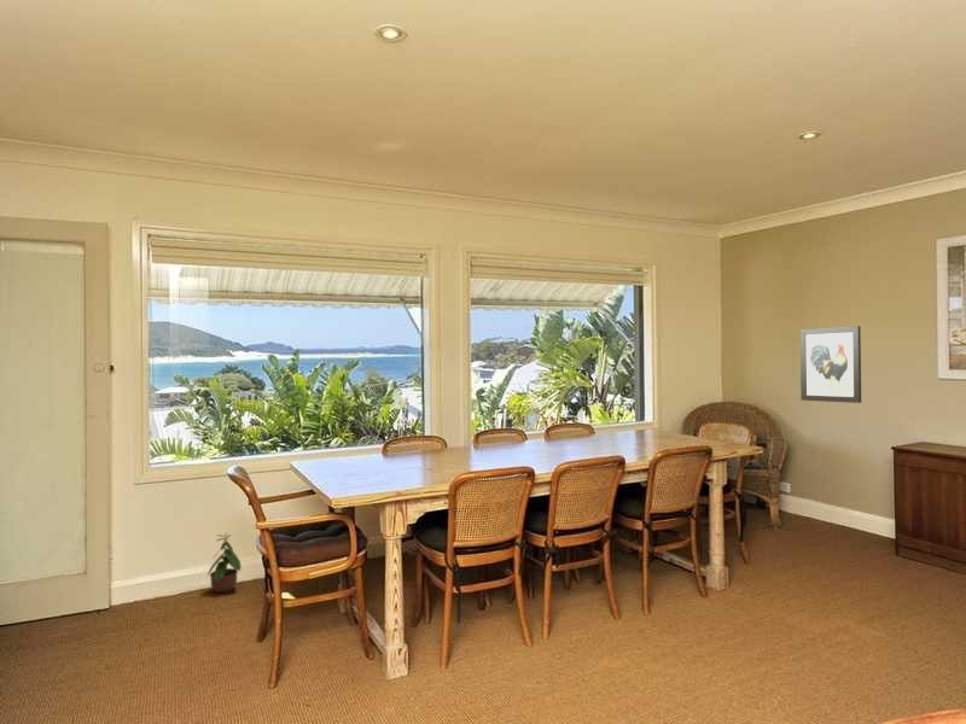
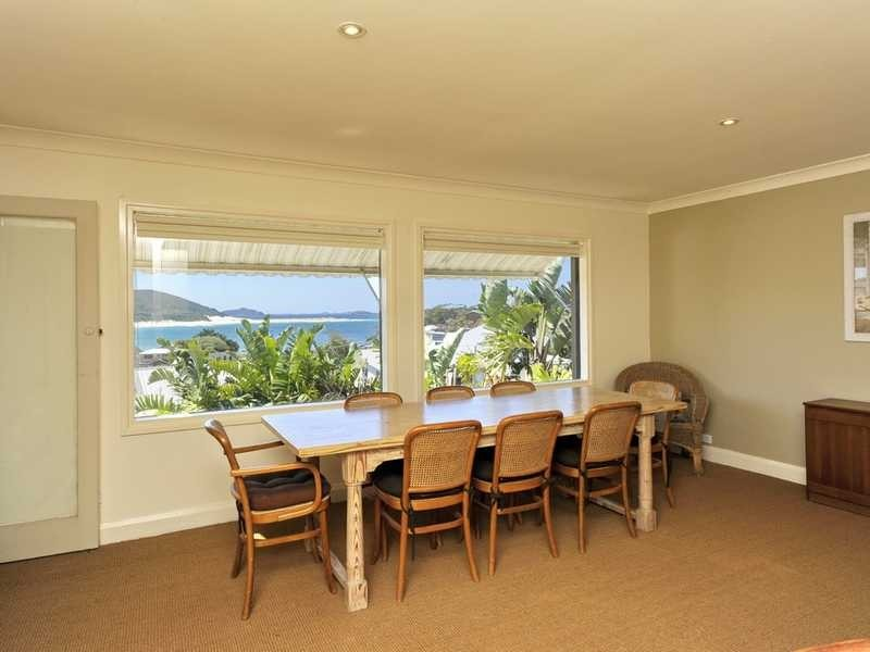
- wall art [799,325,862,404]
- potted plant [205,532,242,594]
